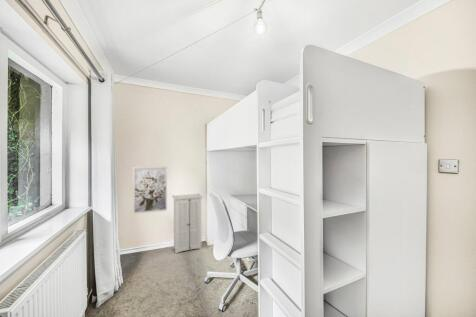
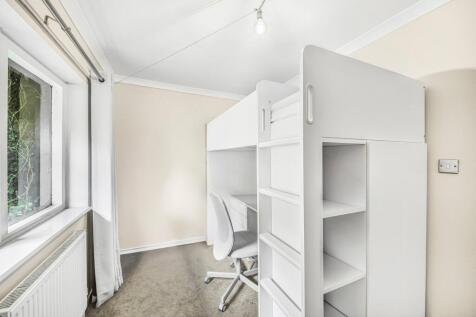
- storage cabinet [171,192,204,254]
- wall art [132,165,168,215]
